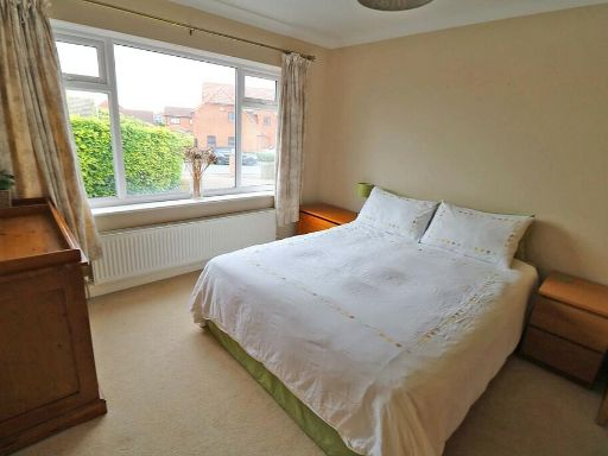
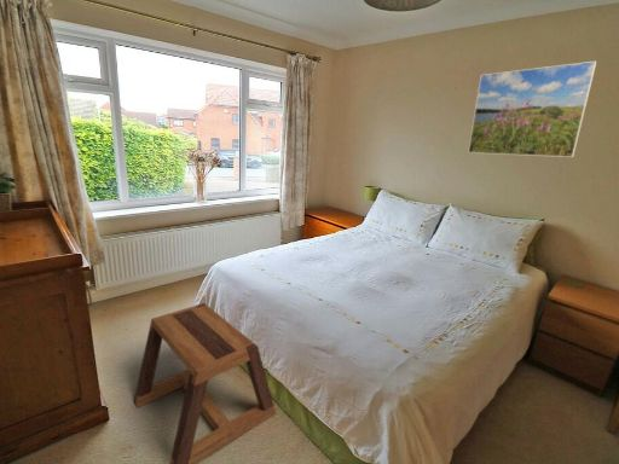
+ stool [133,302,277,464]
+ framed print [467,60,597,158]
